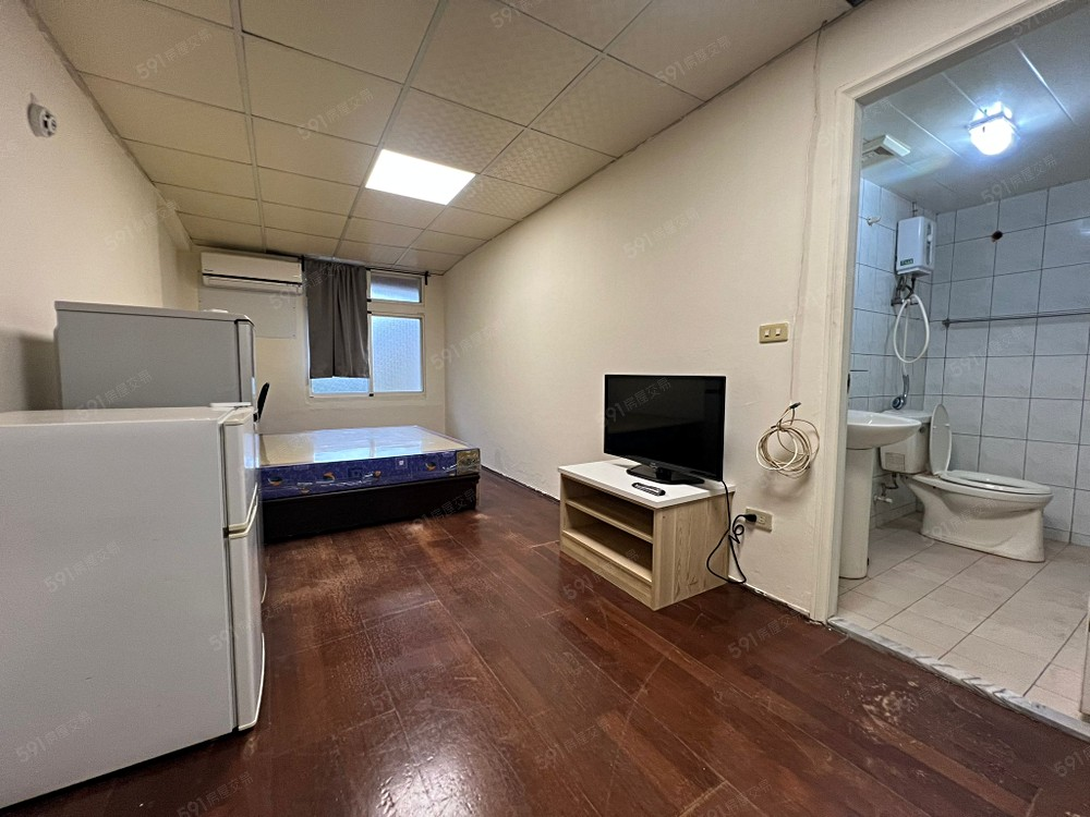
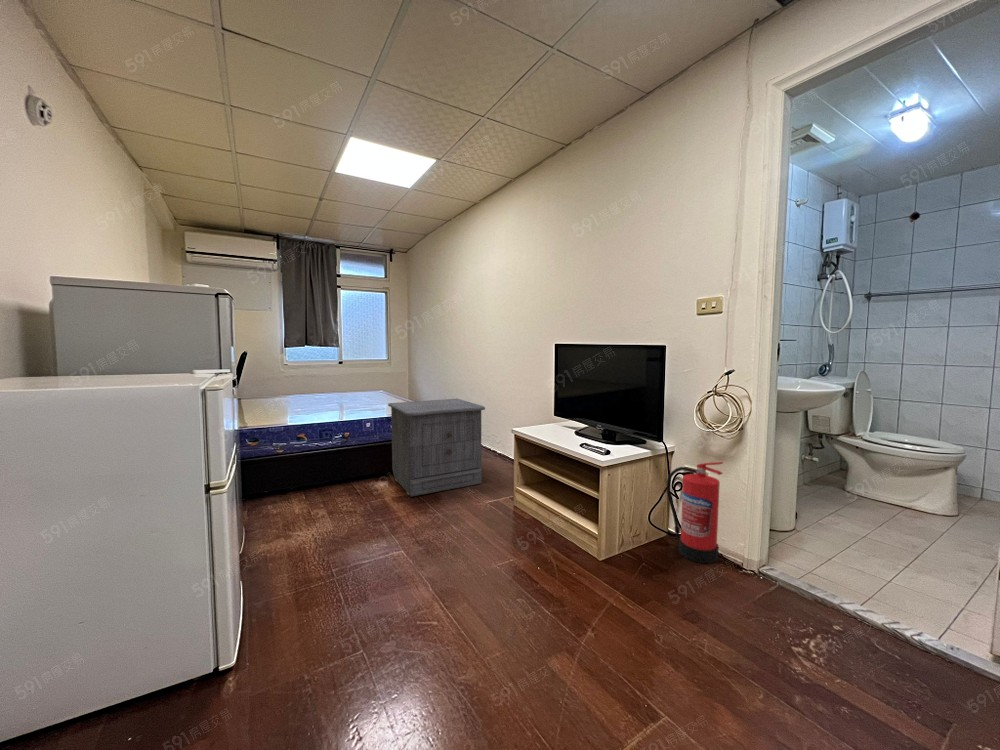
+ fire extinguisher [666,461,724,564]
+ nightstand [387,398,486,498]
